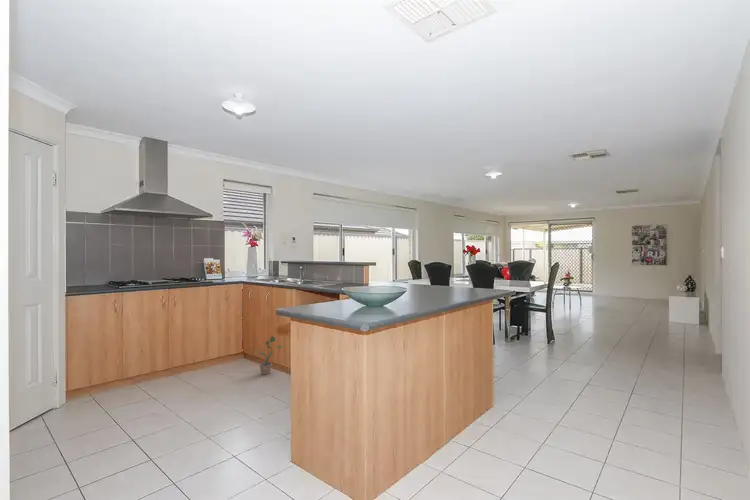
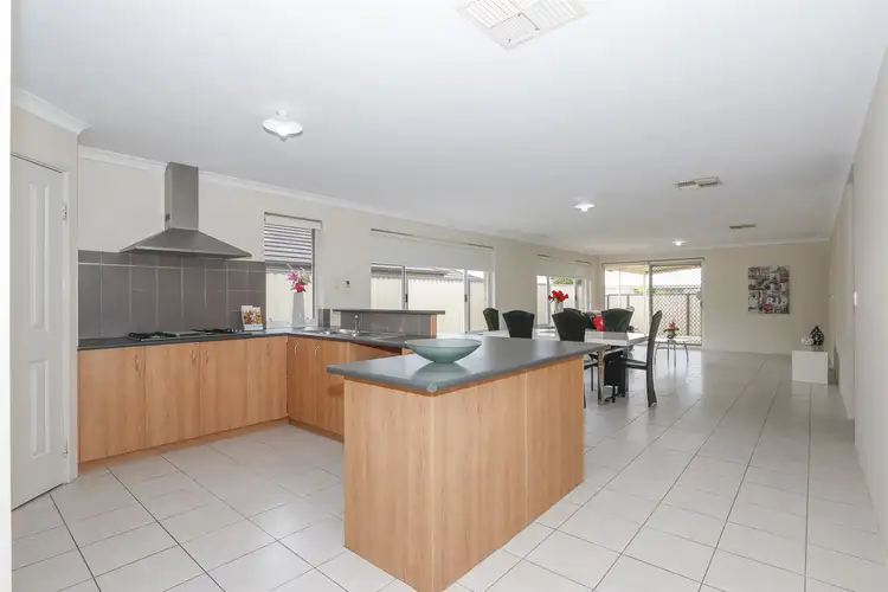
- potted plant [252,335,283,376]
